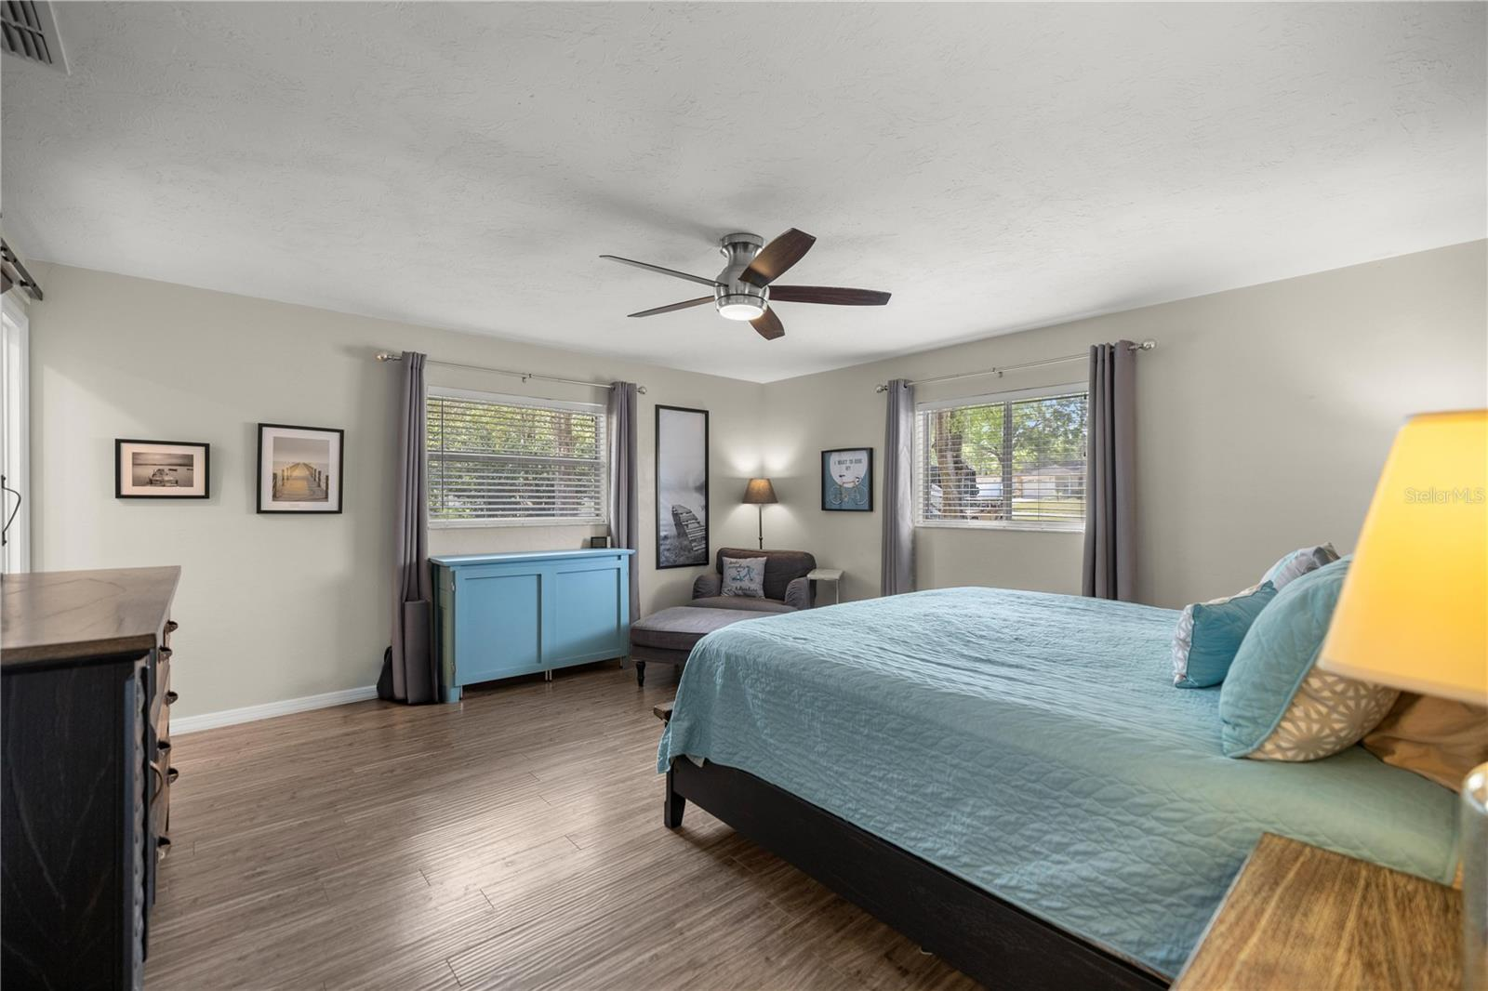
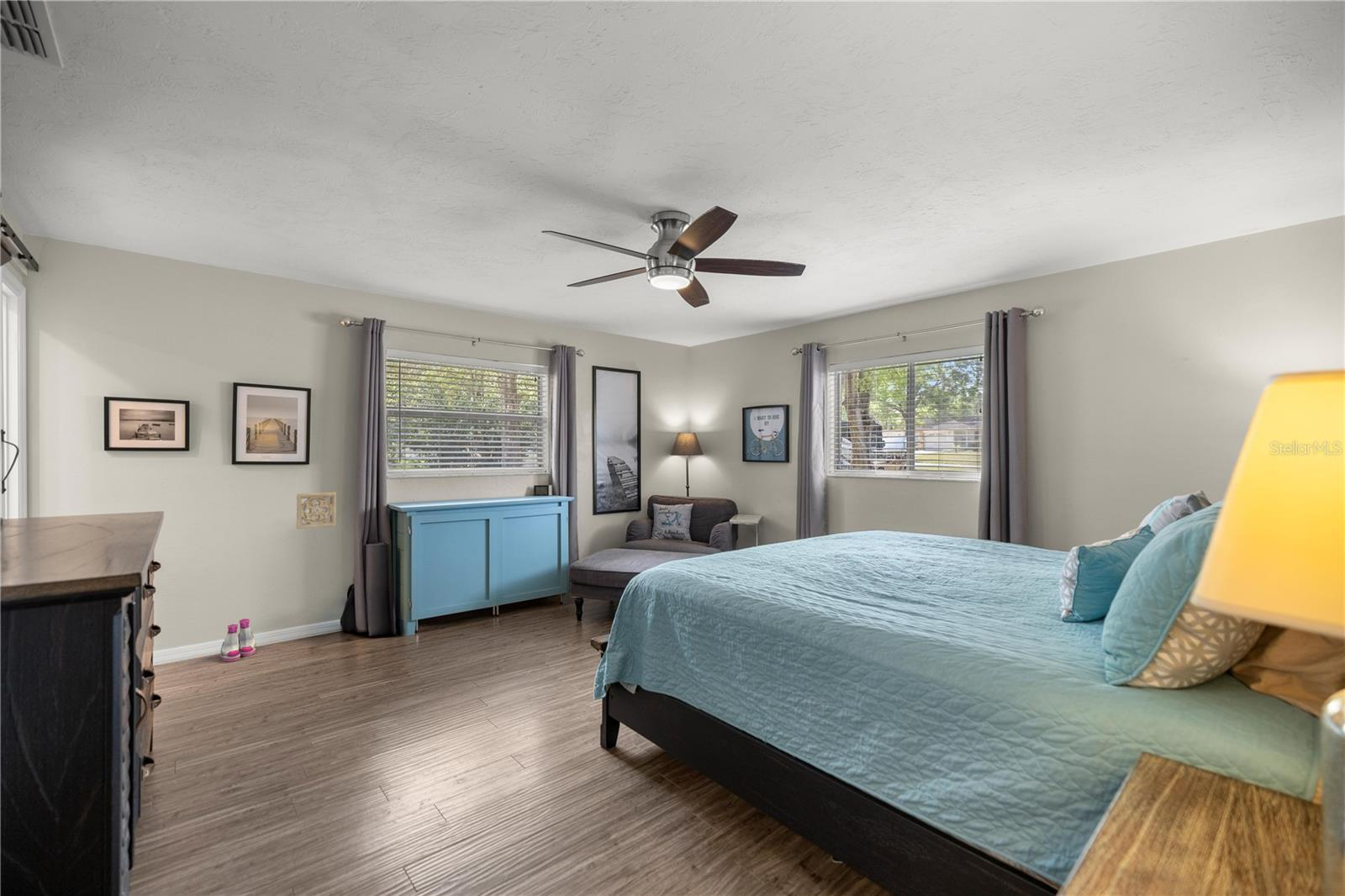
+ wall ornament [296,492,337,530]
+ boots [219,618,257,662]
